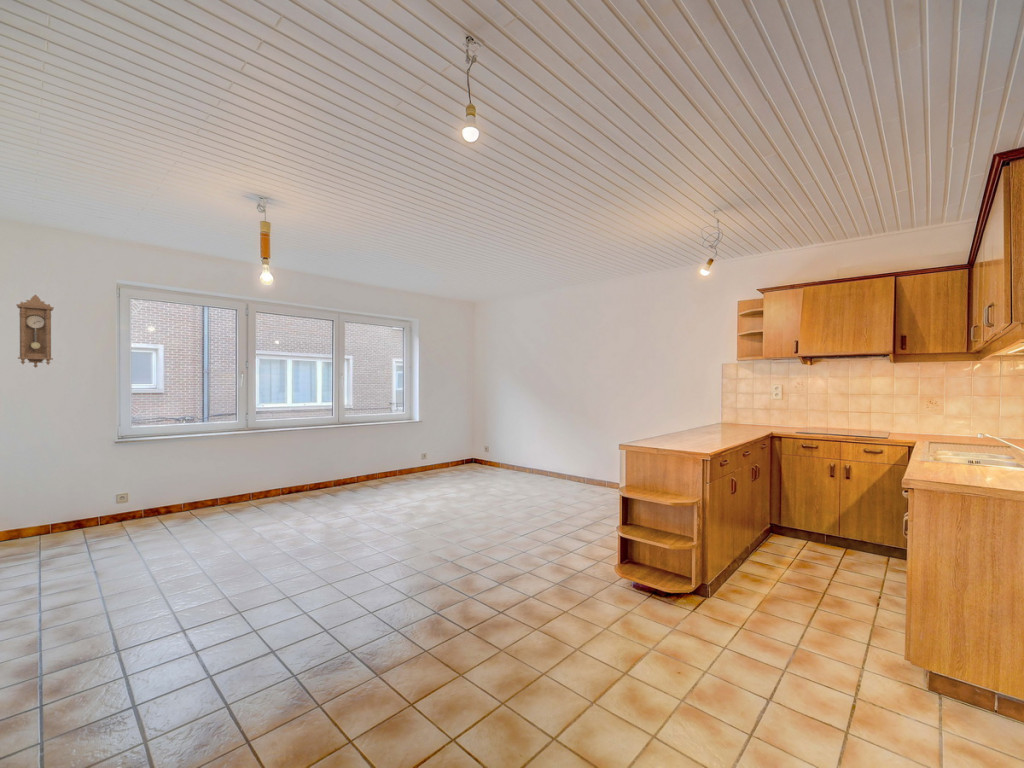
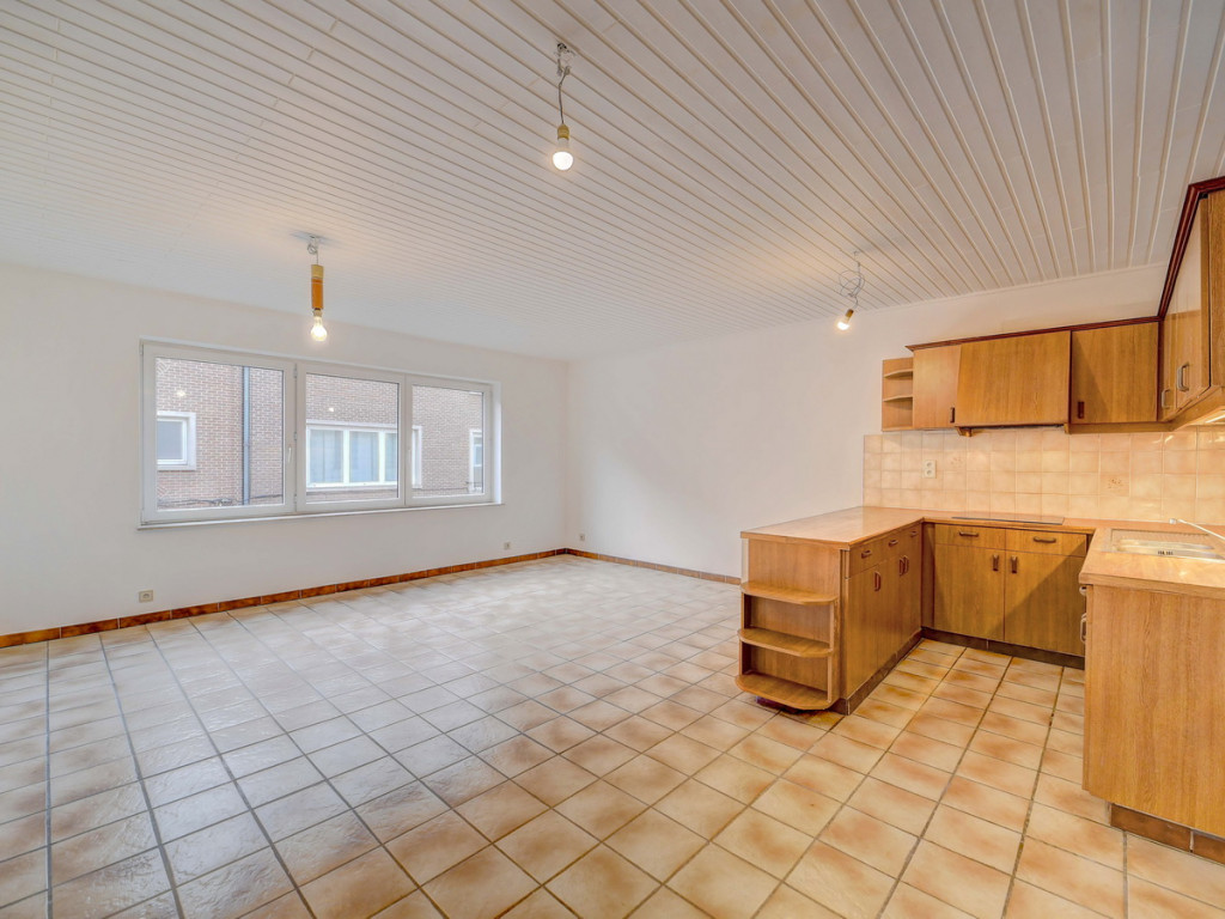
- pendulum clock [15,294,55,369]
